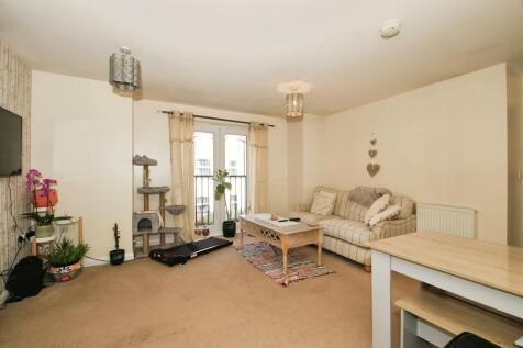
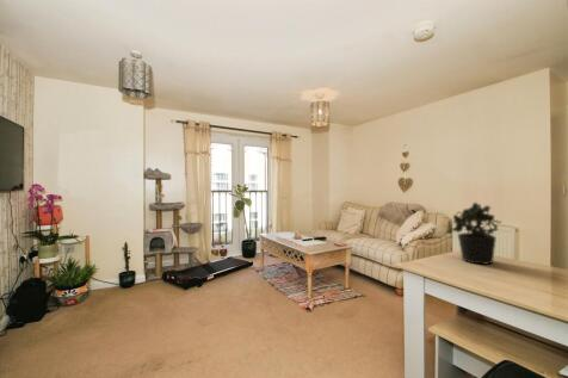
+ potted plant [451,202,504,266]
